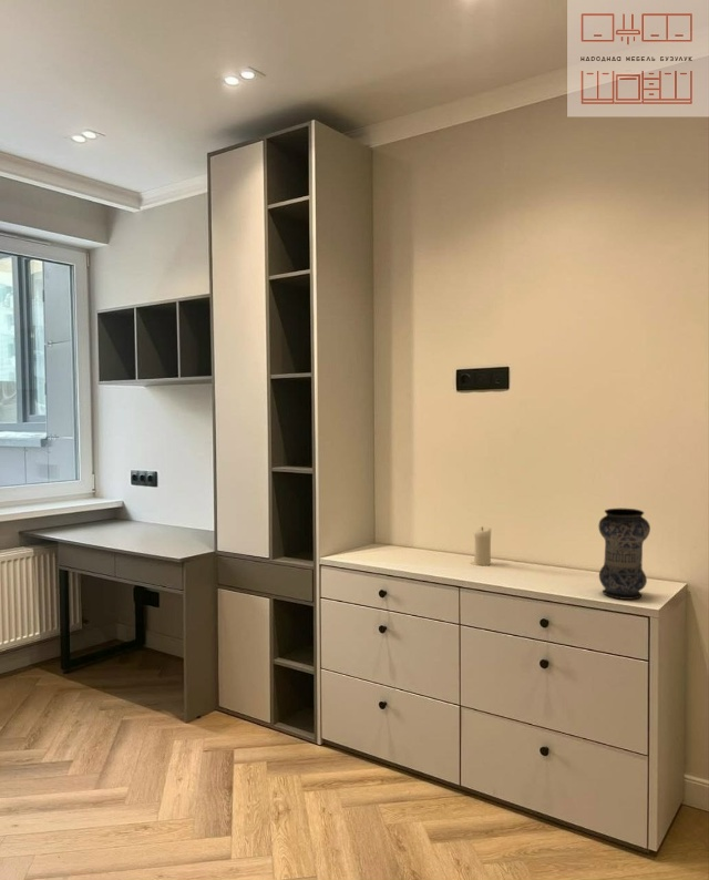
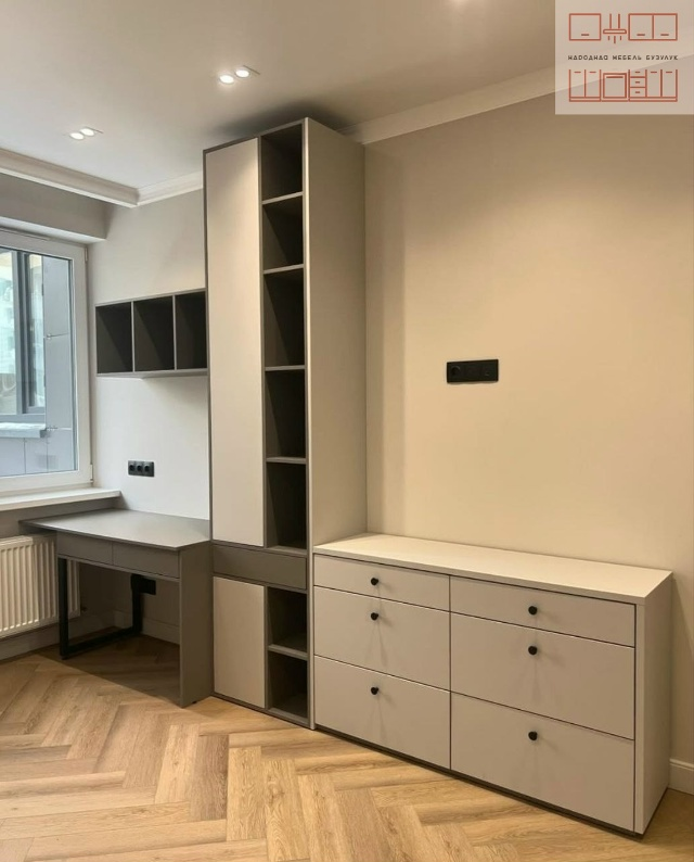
- vase [597,508,651,601]
- candle [469,525,492,566]
